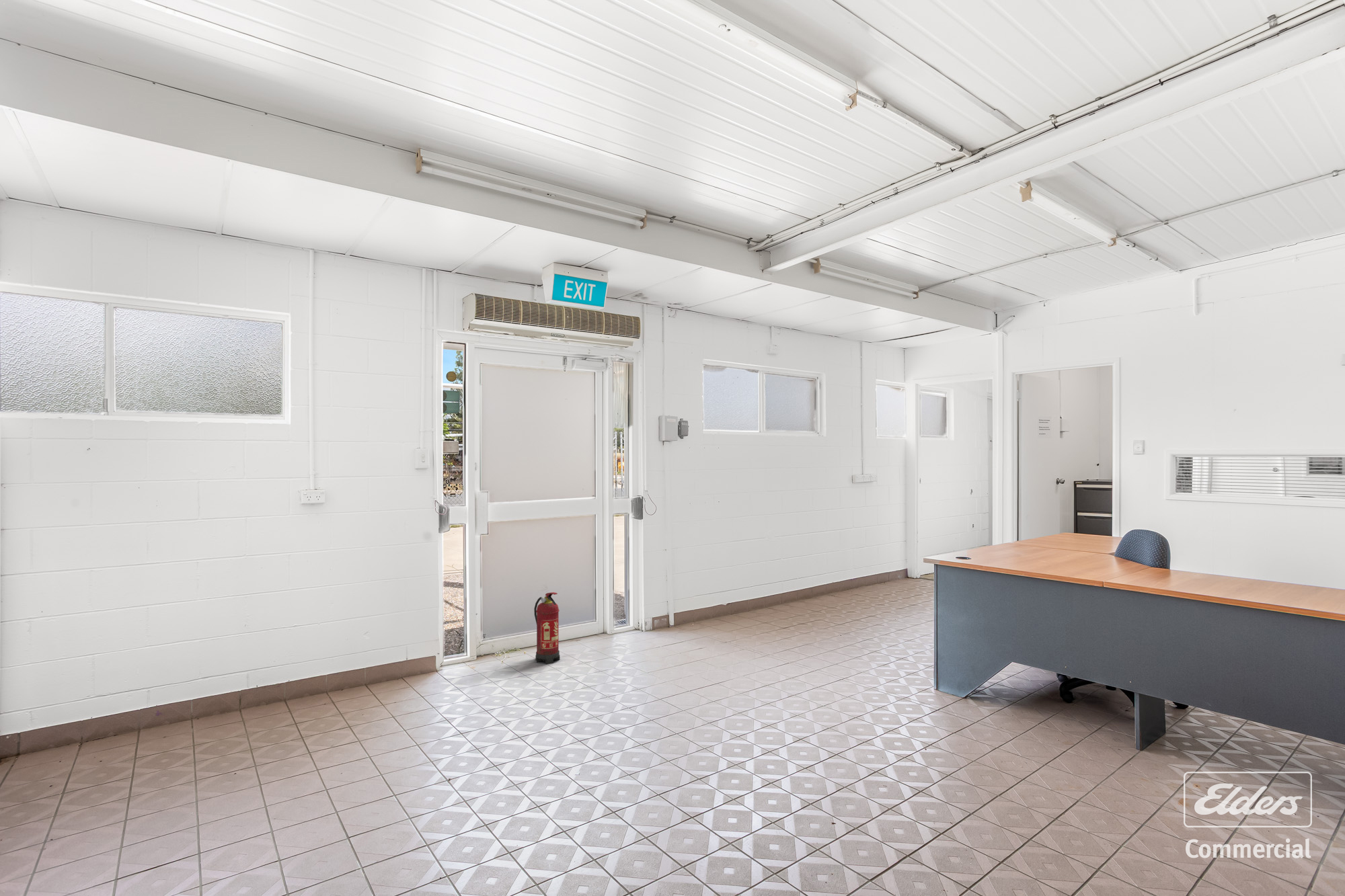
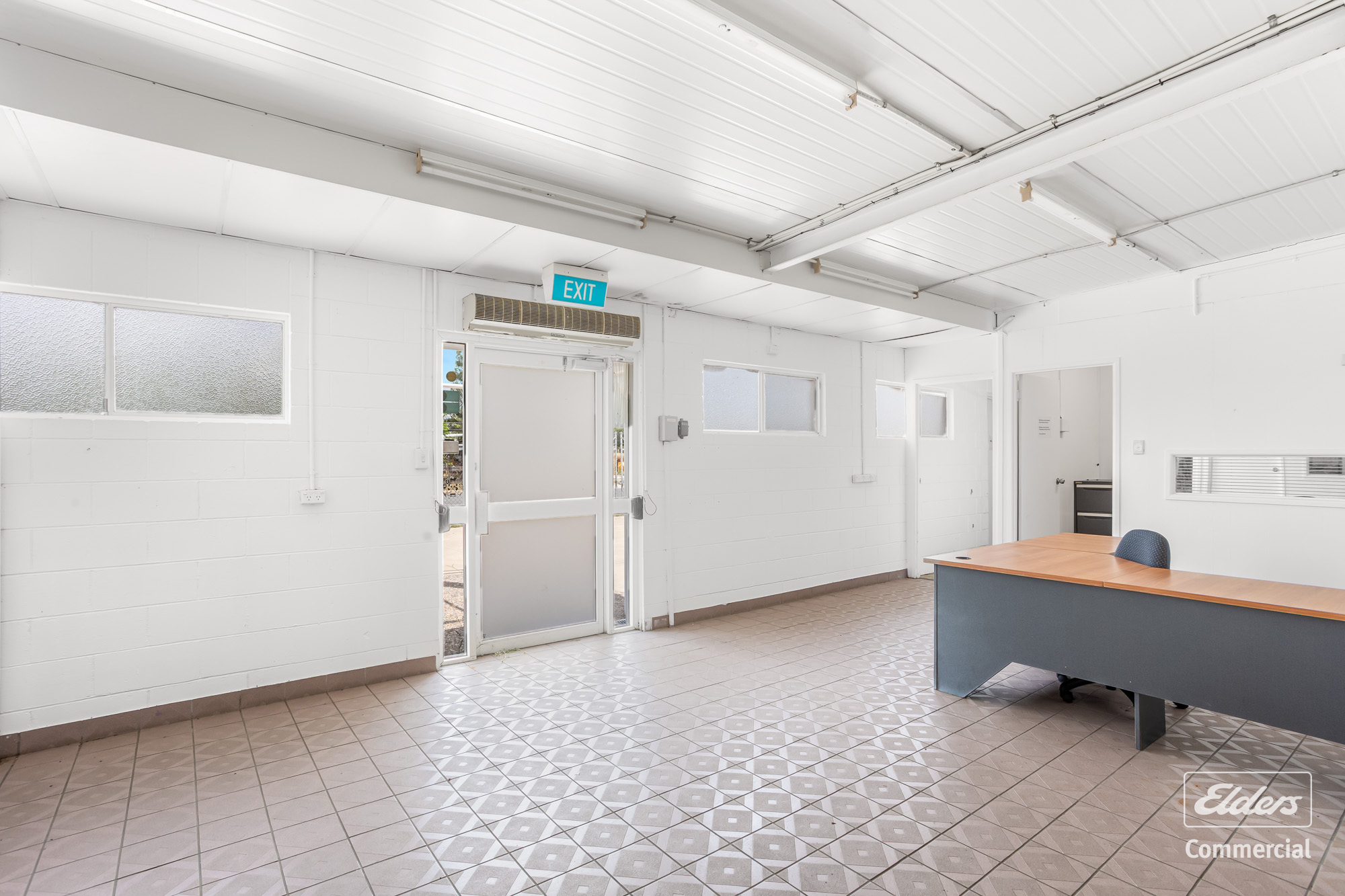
- fire extinguisher [533,592,560,665]
